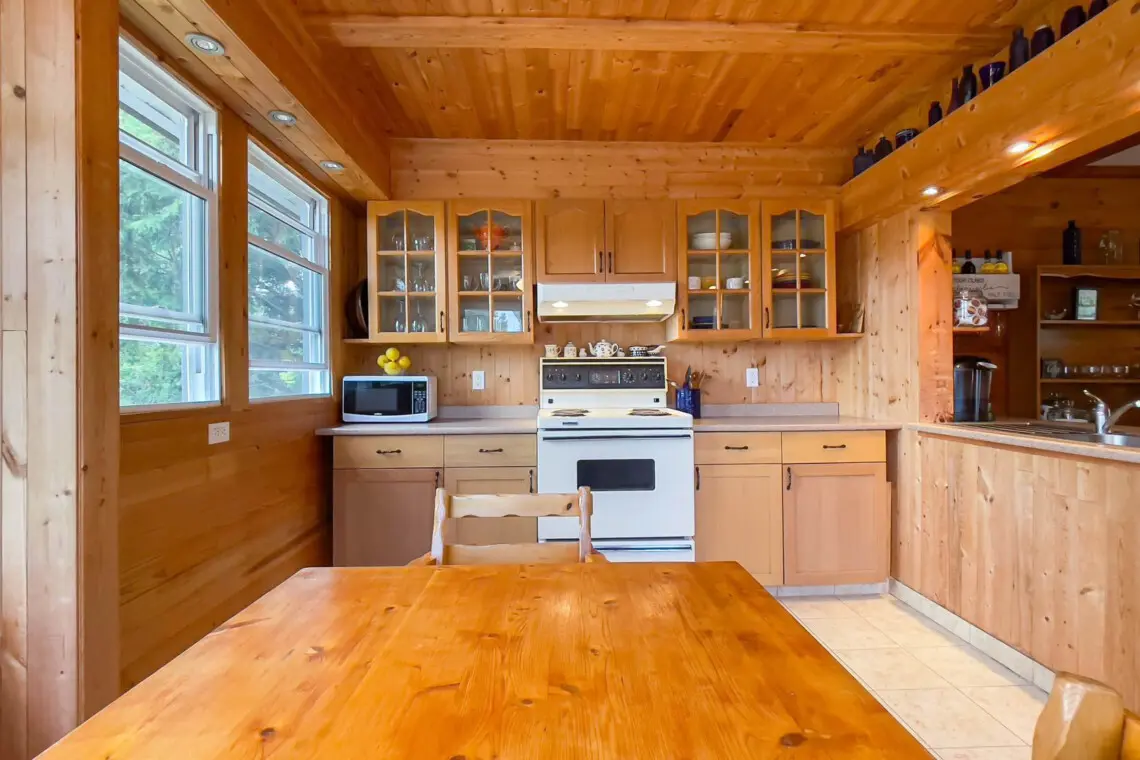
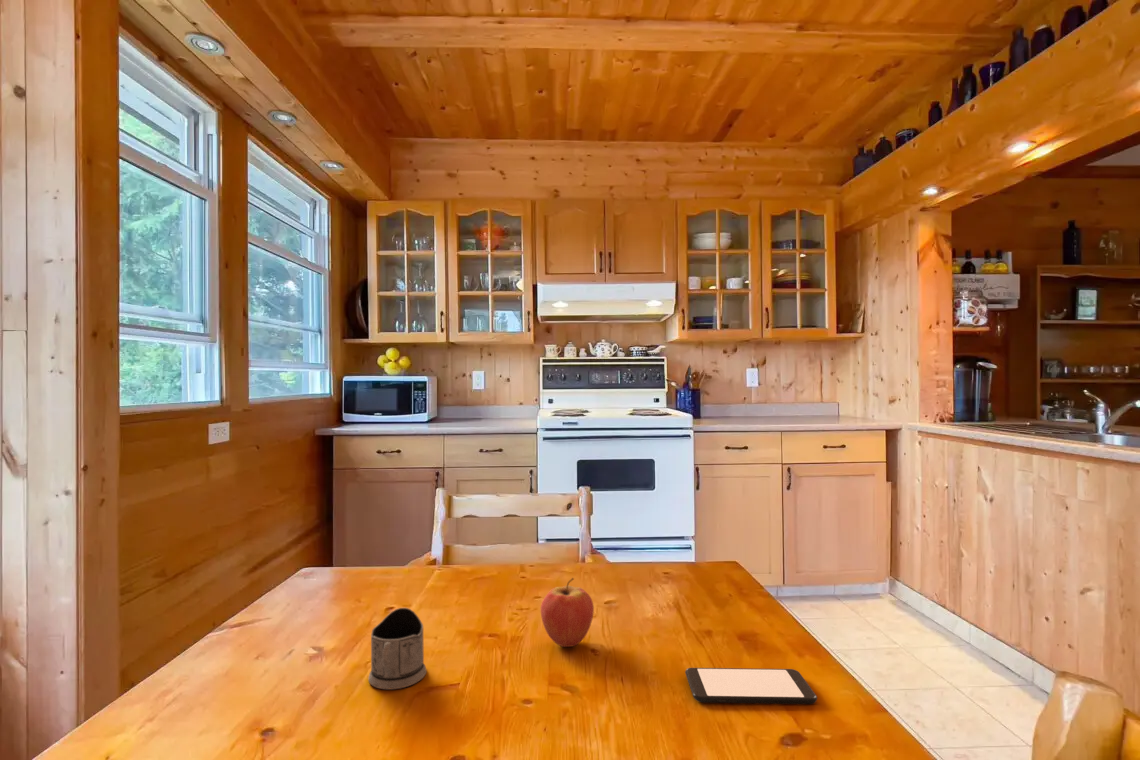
+ smartphone [684,667,818,705]
+ fruit [540,577,595,648]
+ tea glass holder [367,607,428,690]
